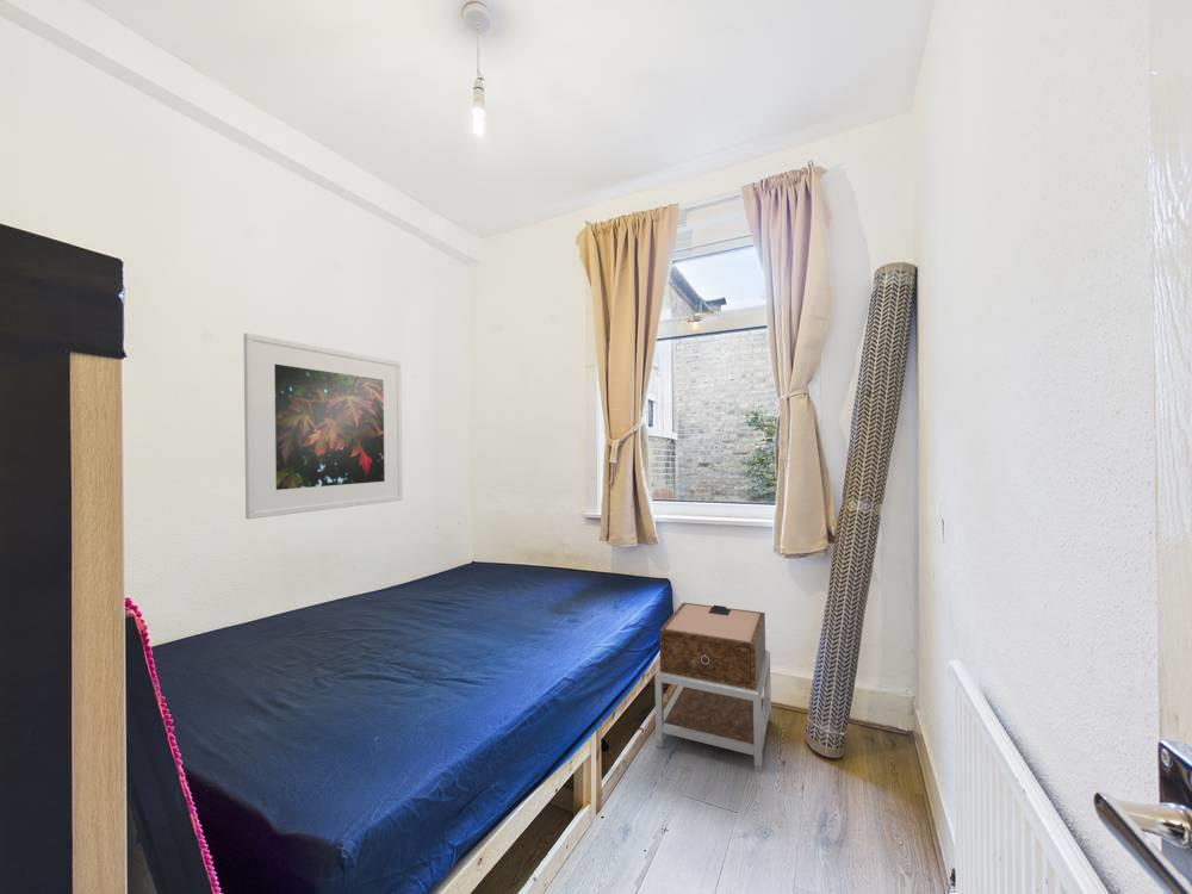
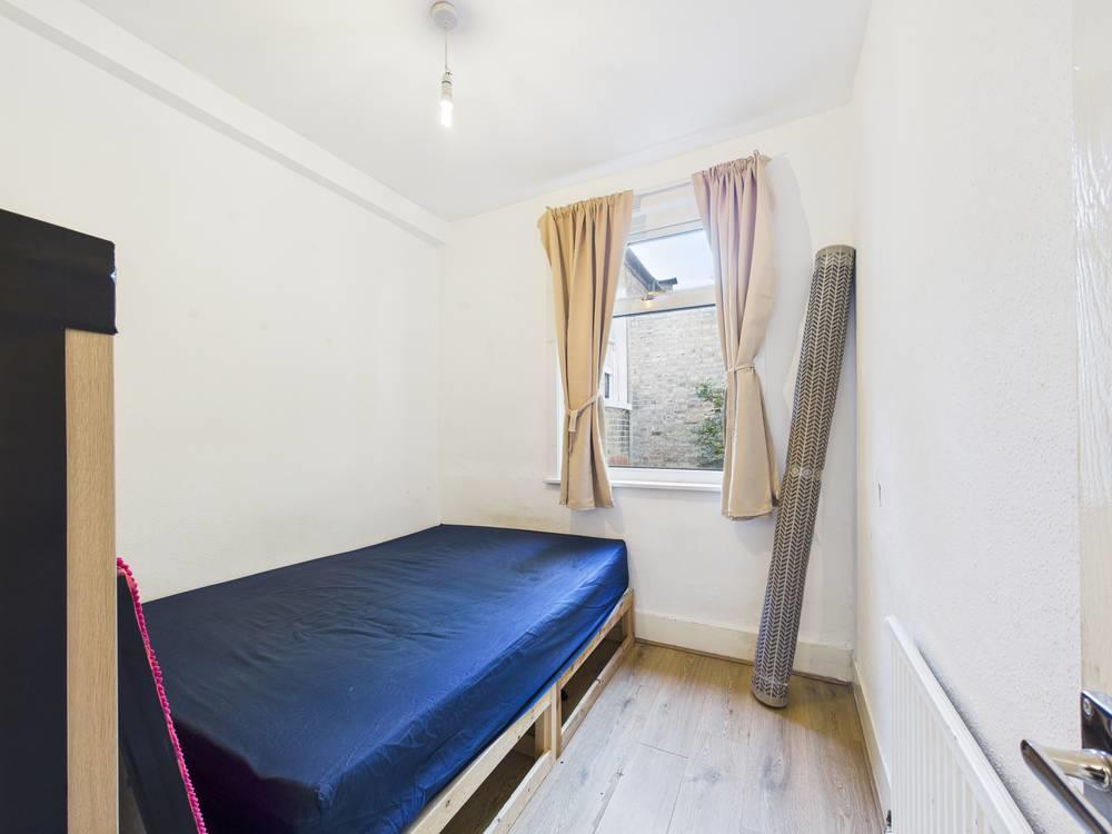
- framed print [242,331,404,520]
- nightstand [653,601,772,775]
